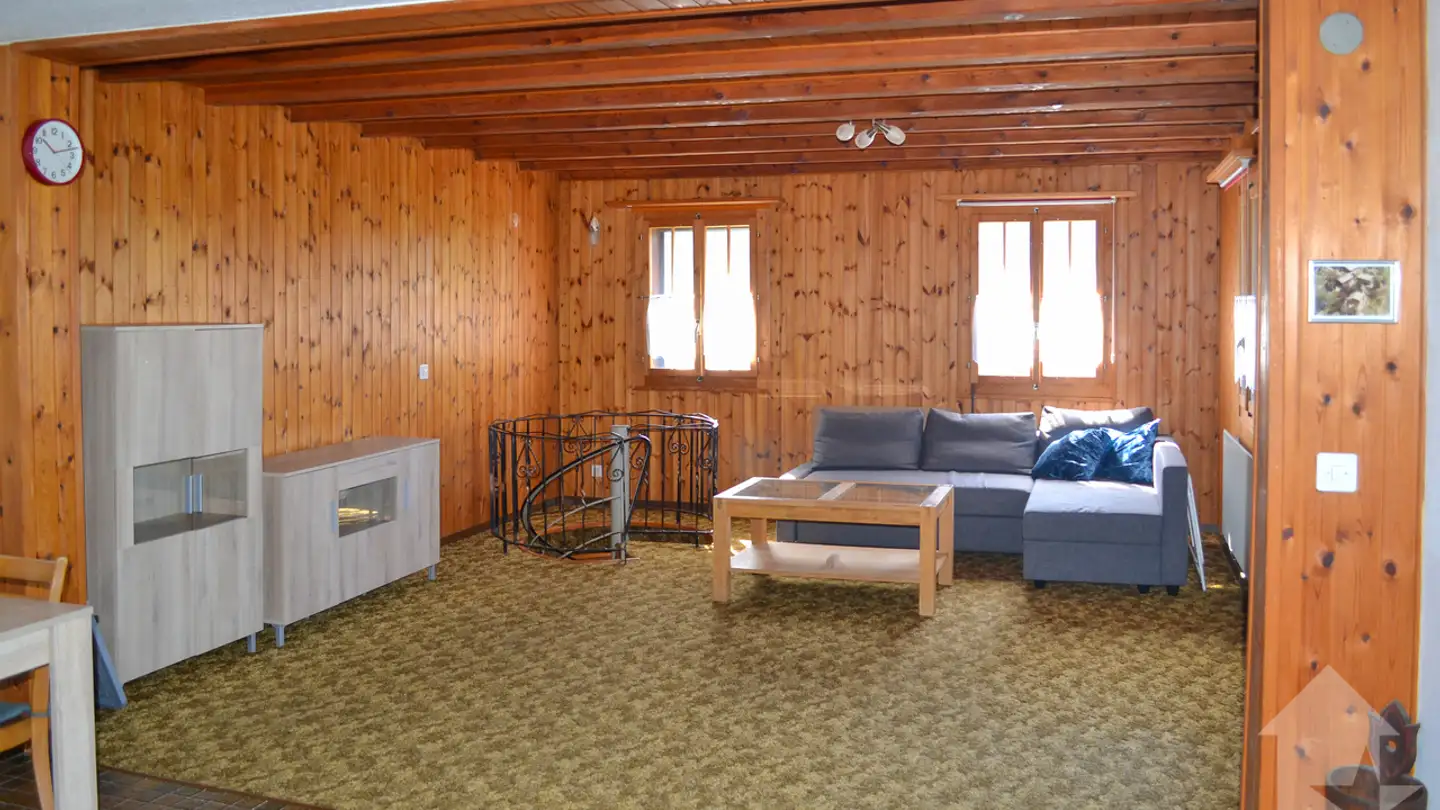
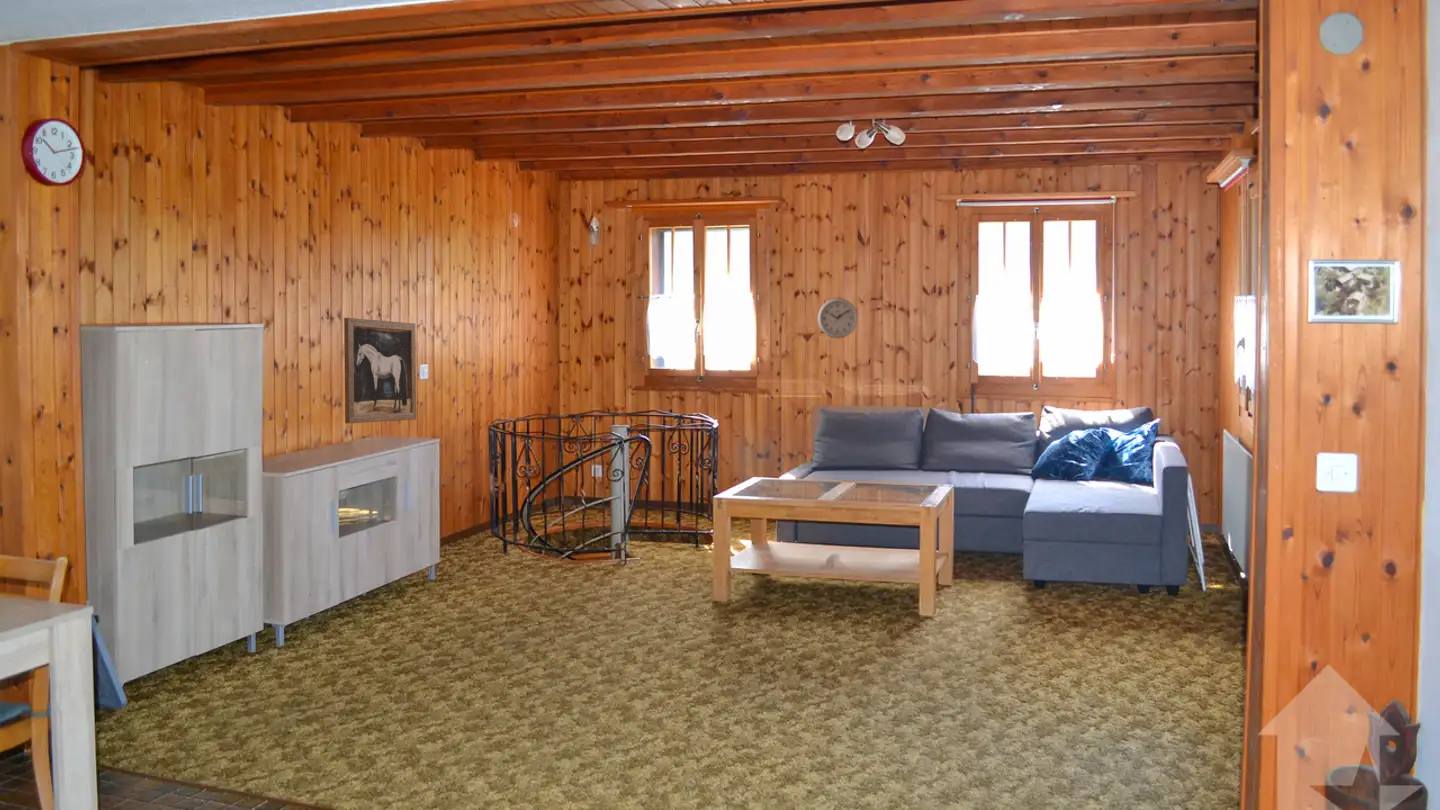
+ wall clock [817,297,859,339]
+ wall art [343,317,417,424]
